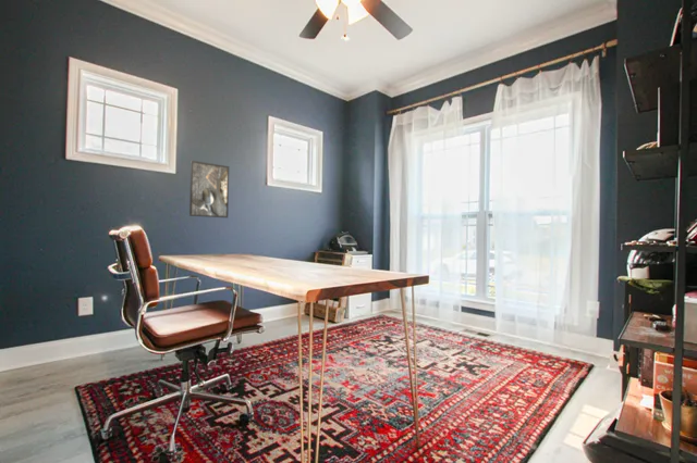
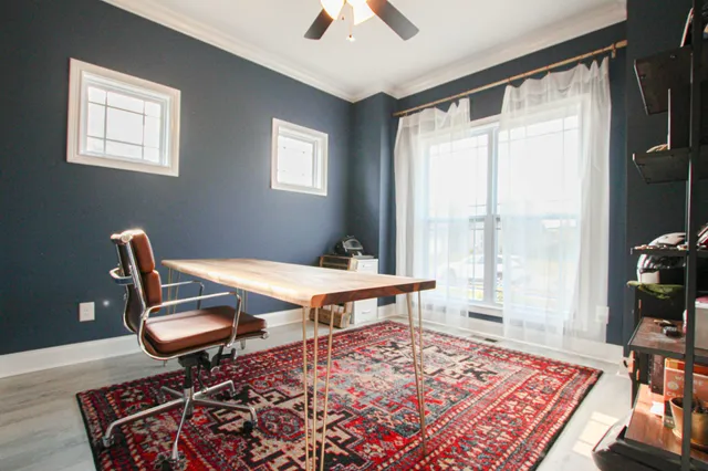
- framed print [188,160,230,218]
